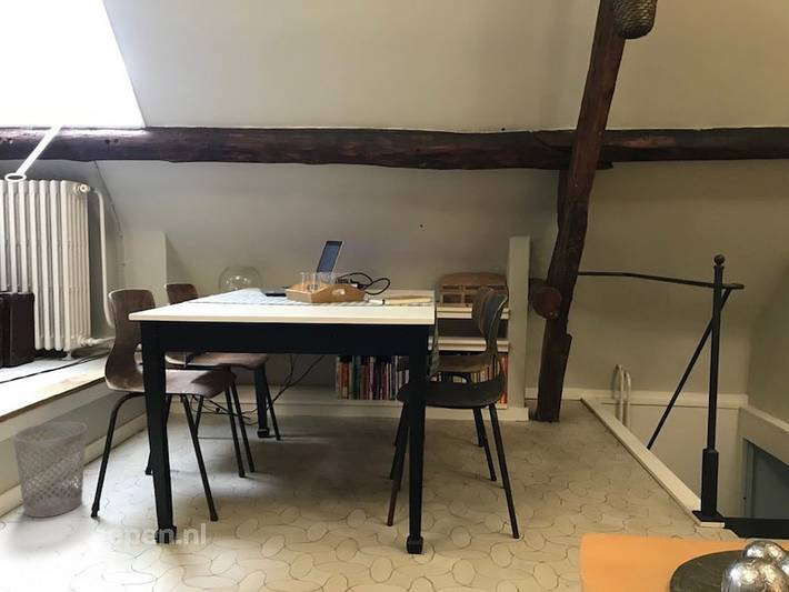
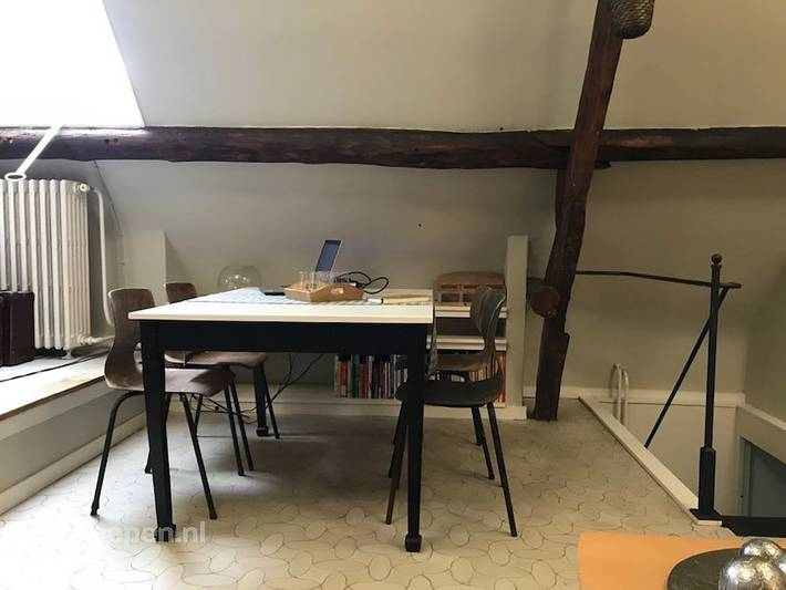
- wastebasket [12,421,87,519]
